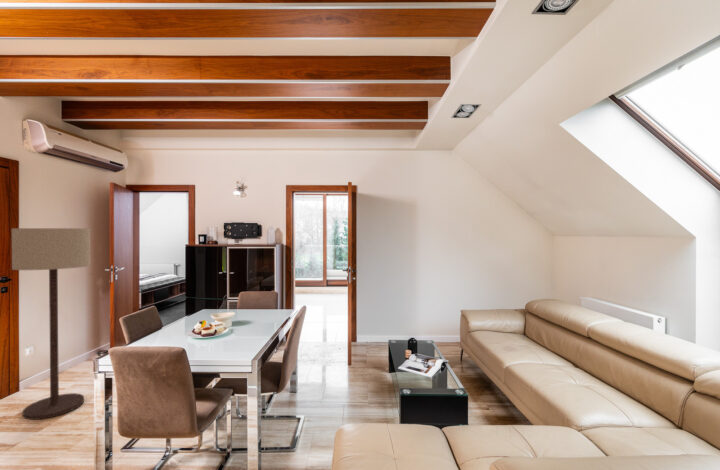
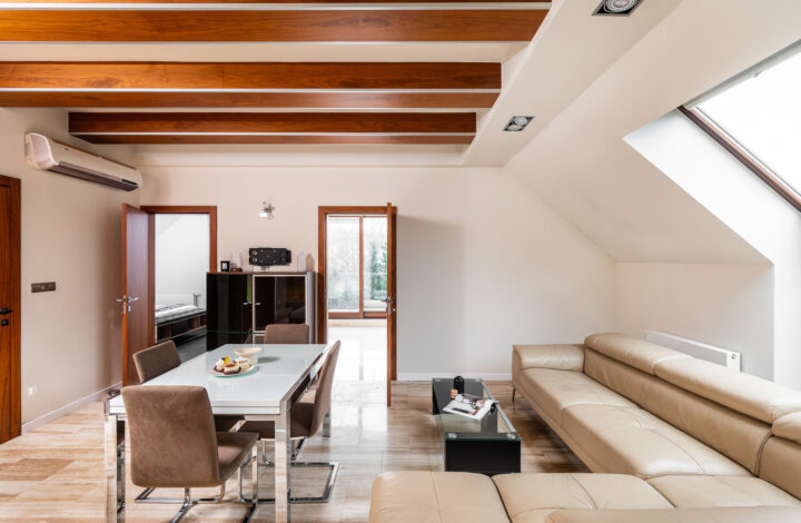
- floor lamp [11,227,91,421]
